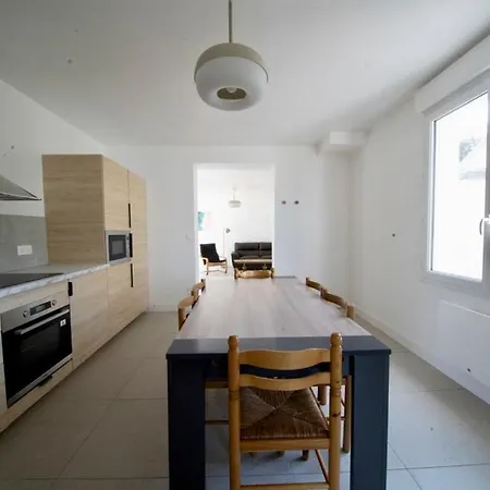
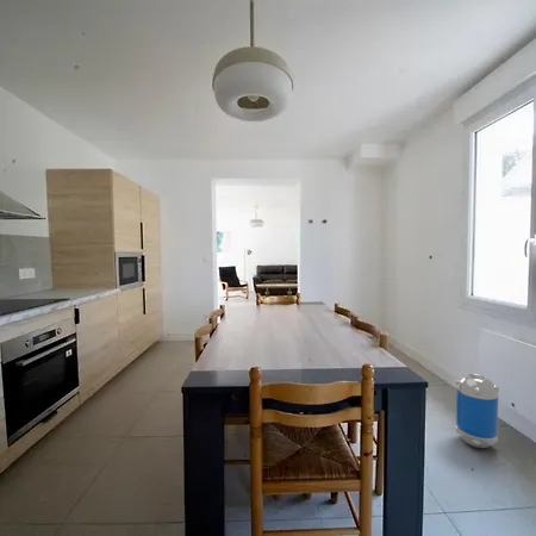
+ trash can [454,373,500,449]
